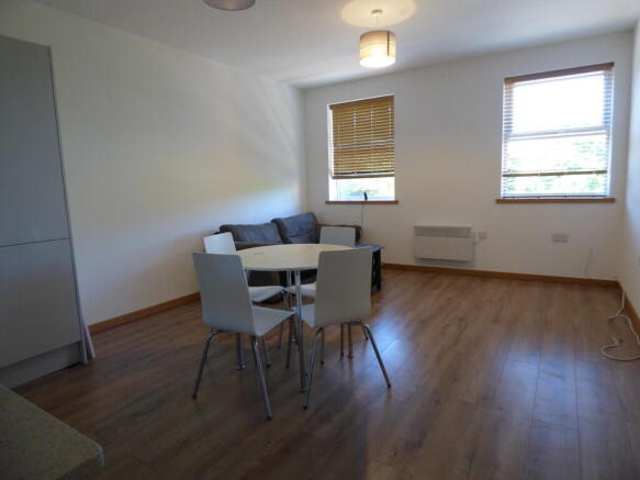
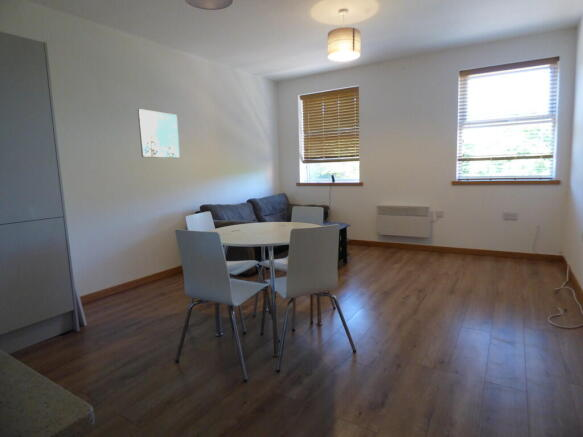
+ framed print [137,108,181,159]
